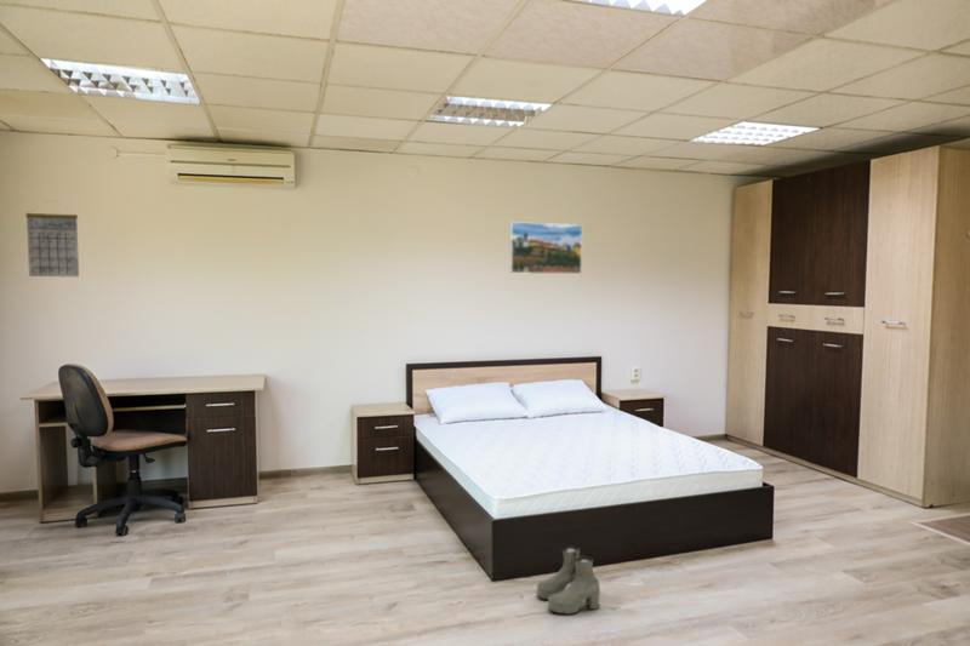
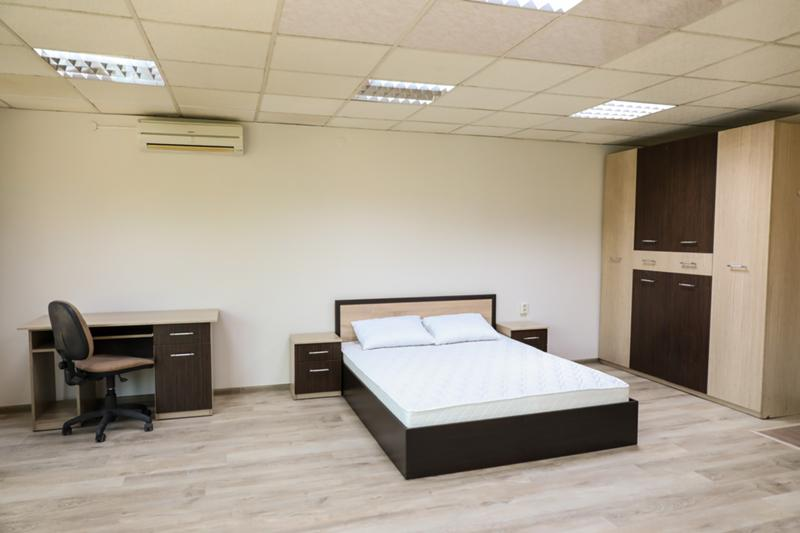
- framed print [509,221,583,275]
- boots [536,545,601,616]
- calendar [24,200,80,278]
